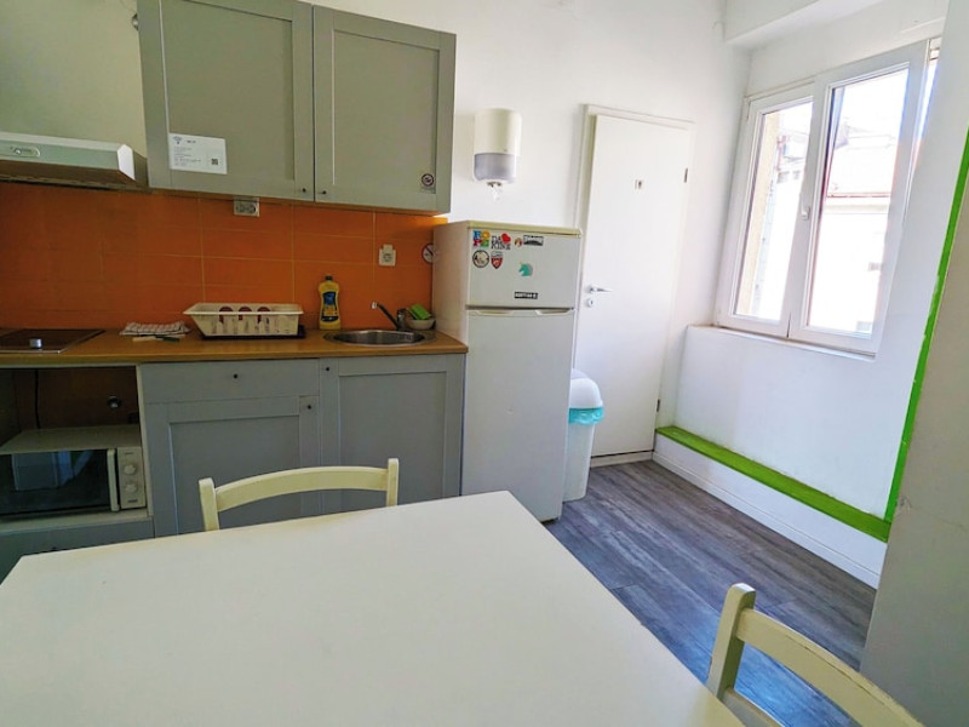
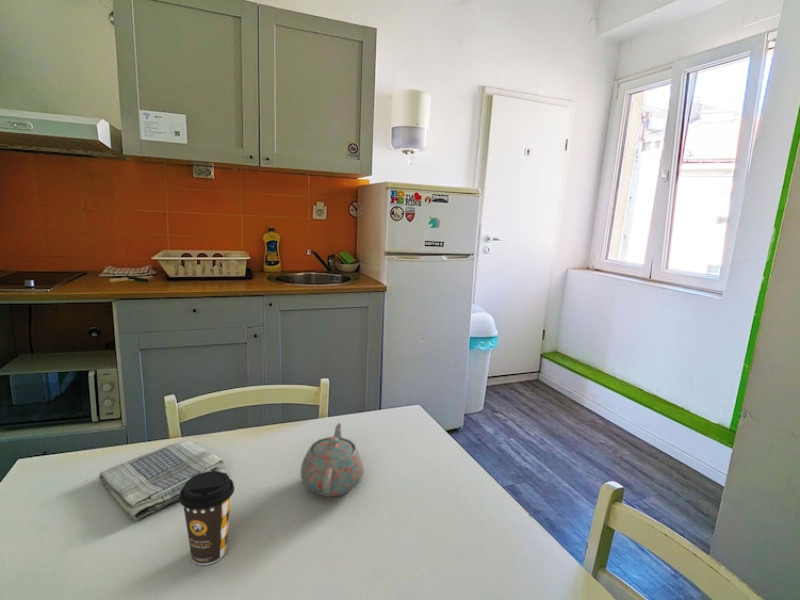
+ coffee cup [178,471,236,566]
+ dish towel [98,439,228,521]
+ teapot [300,422,365,498]
